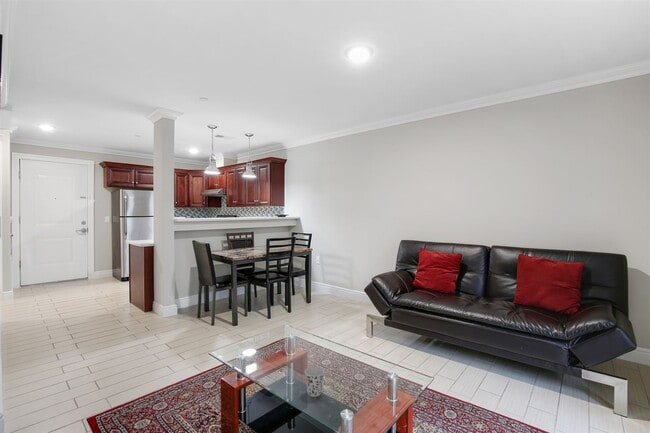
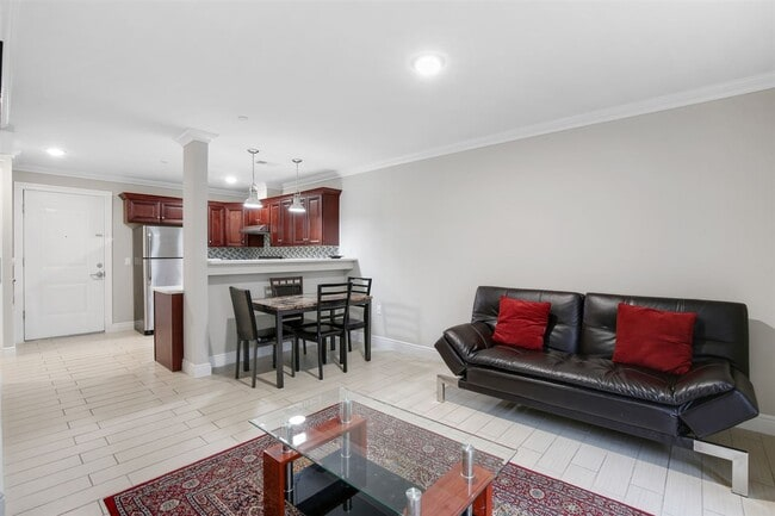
- cup [304,365,325,398]
